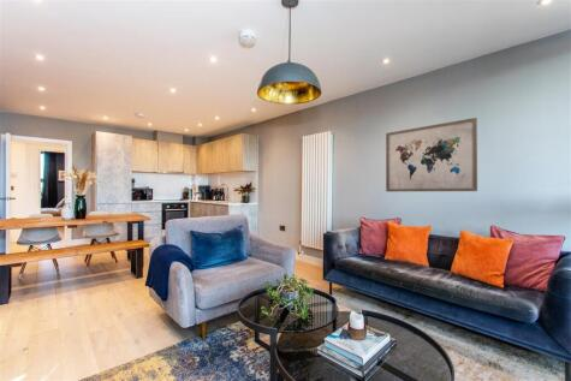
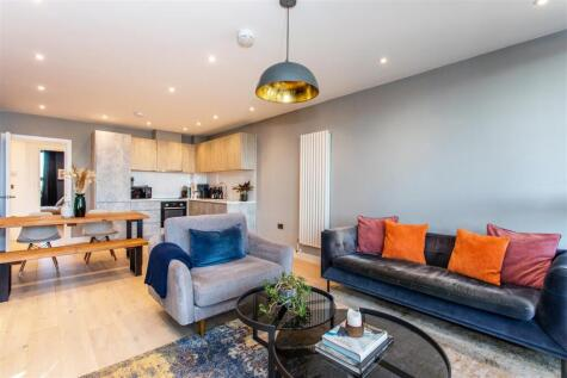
- wall art [385,117,478,192]
